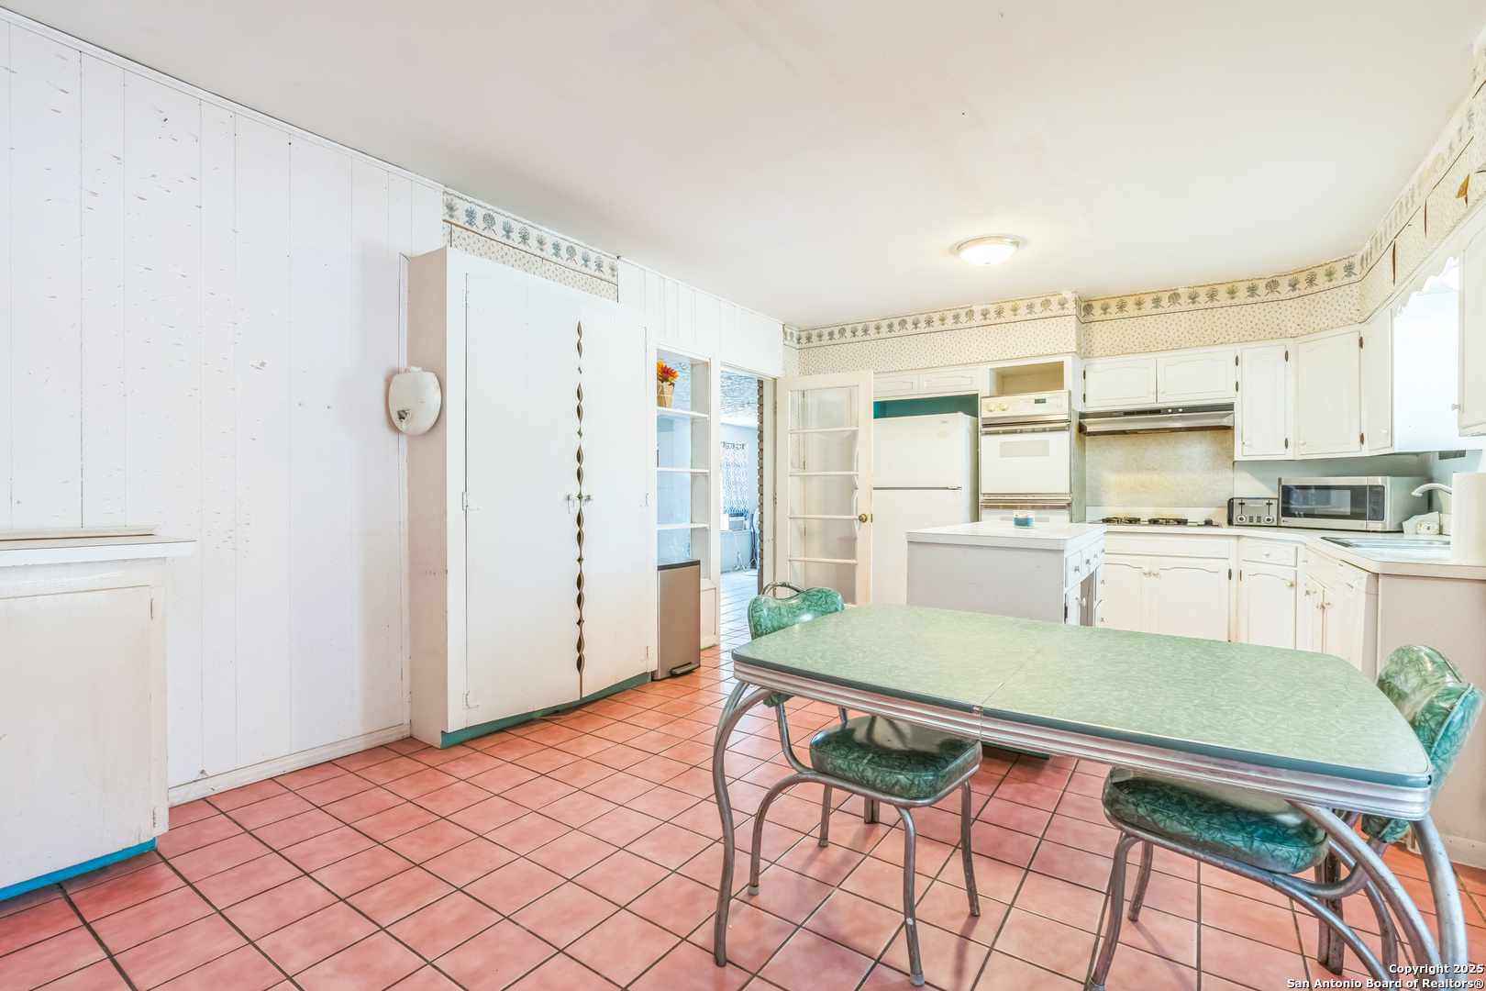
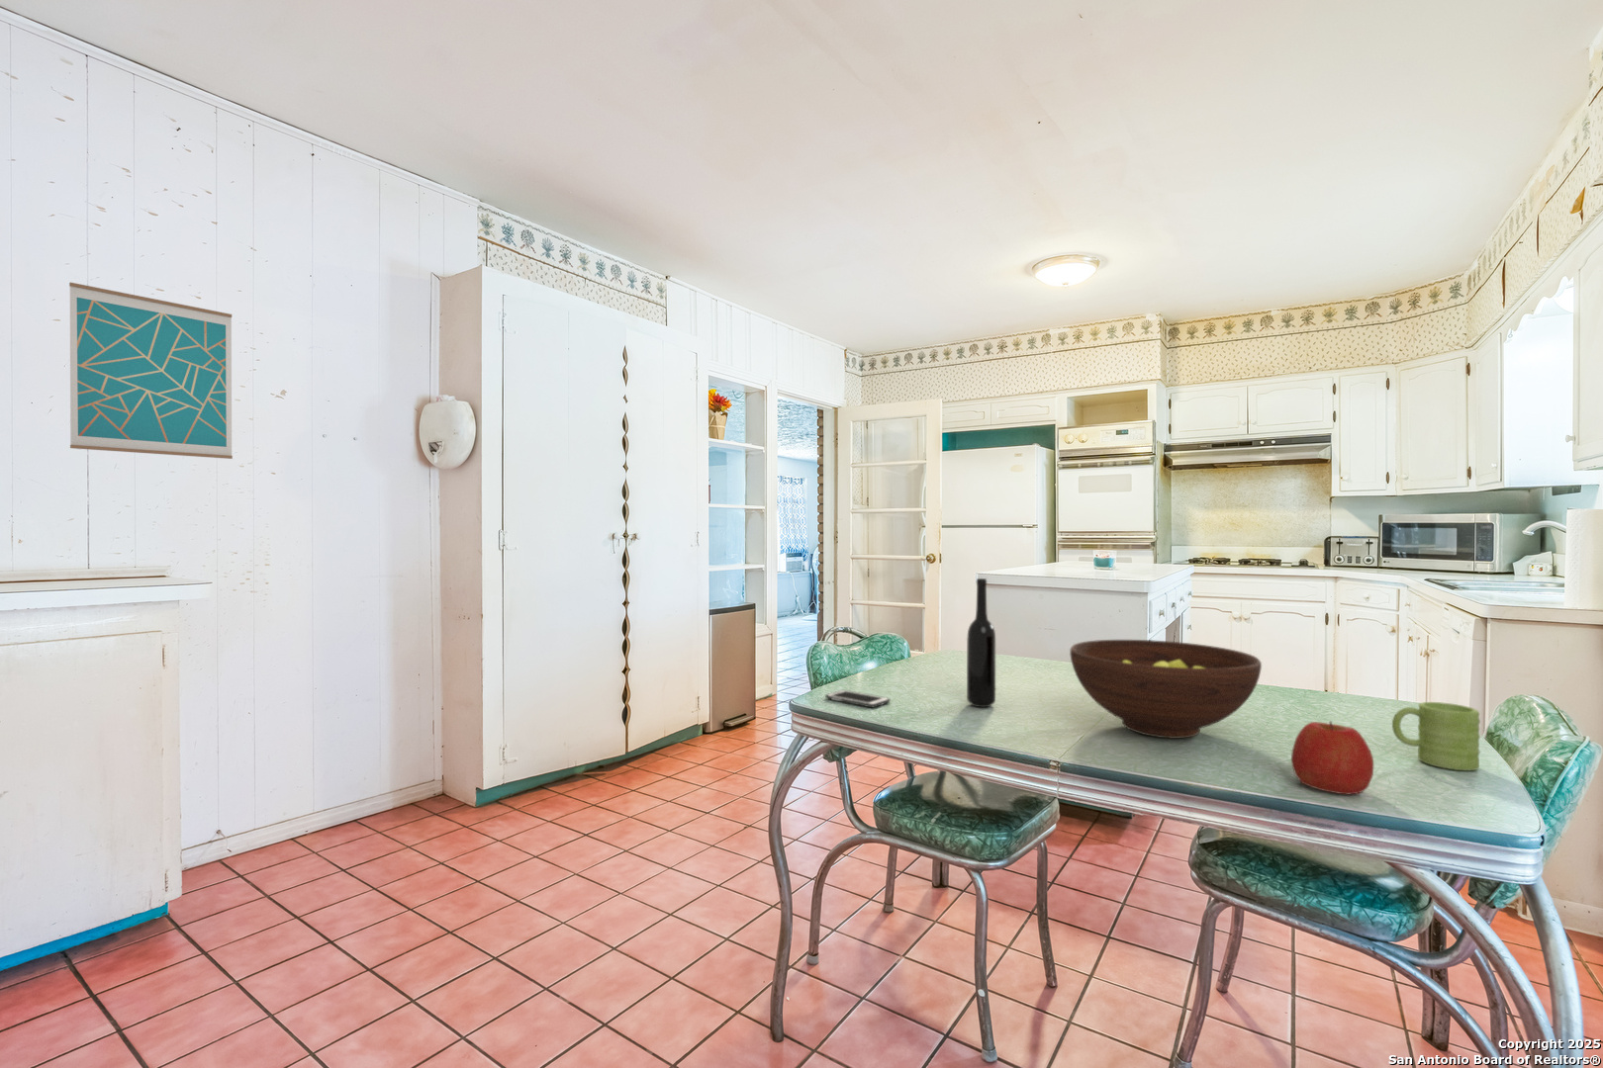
+ cell phone [824,689,891,708]
+ wall art [68,281,234,460]
+ apple [1291,720,1374,795]
+ mug [1391,701,1481,771]
+ bottle [966,578,996,708]
+ fruit bowl [1069,639,1263,740]
